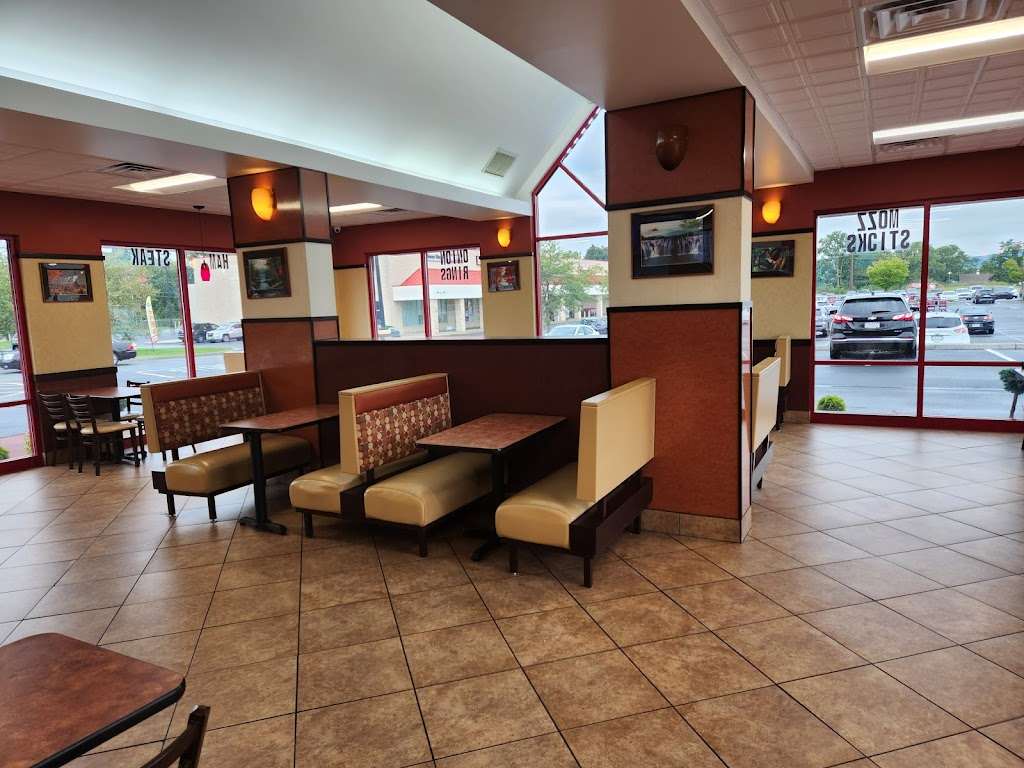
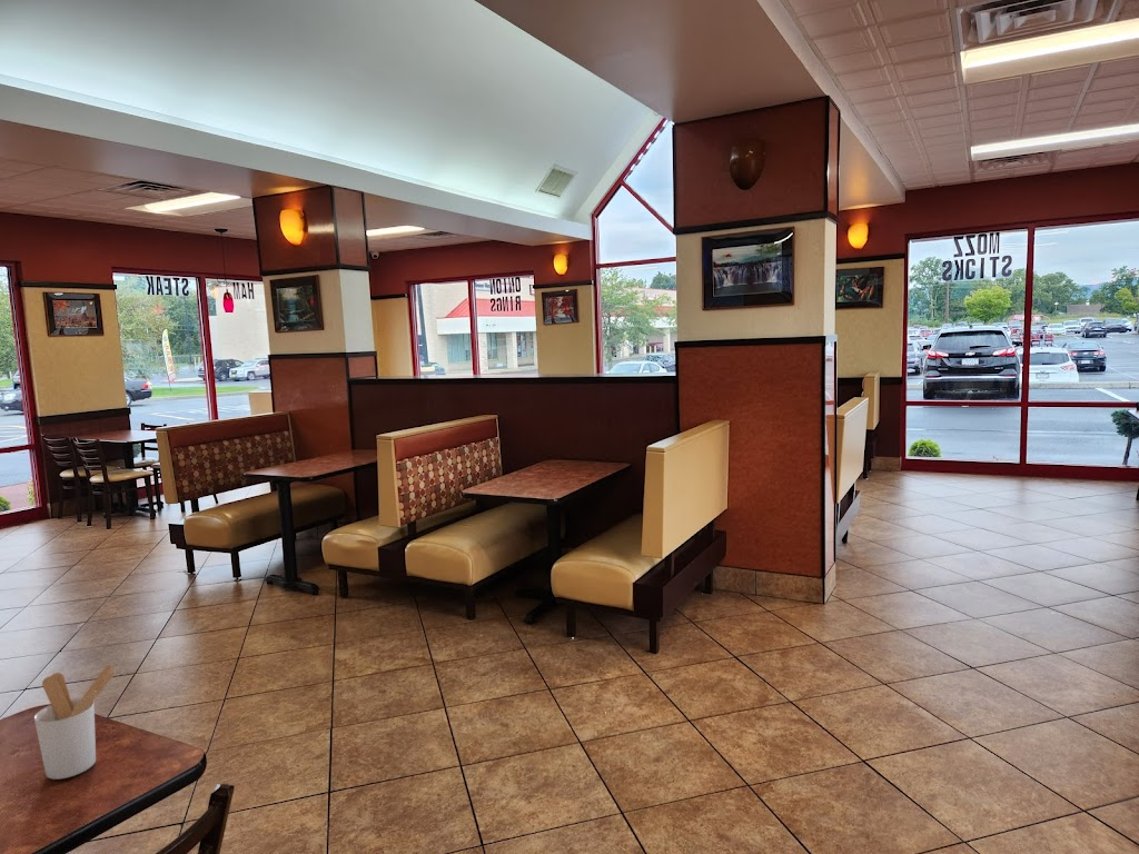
+ utensil holder [33,663,117,781]
